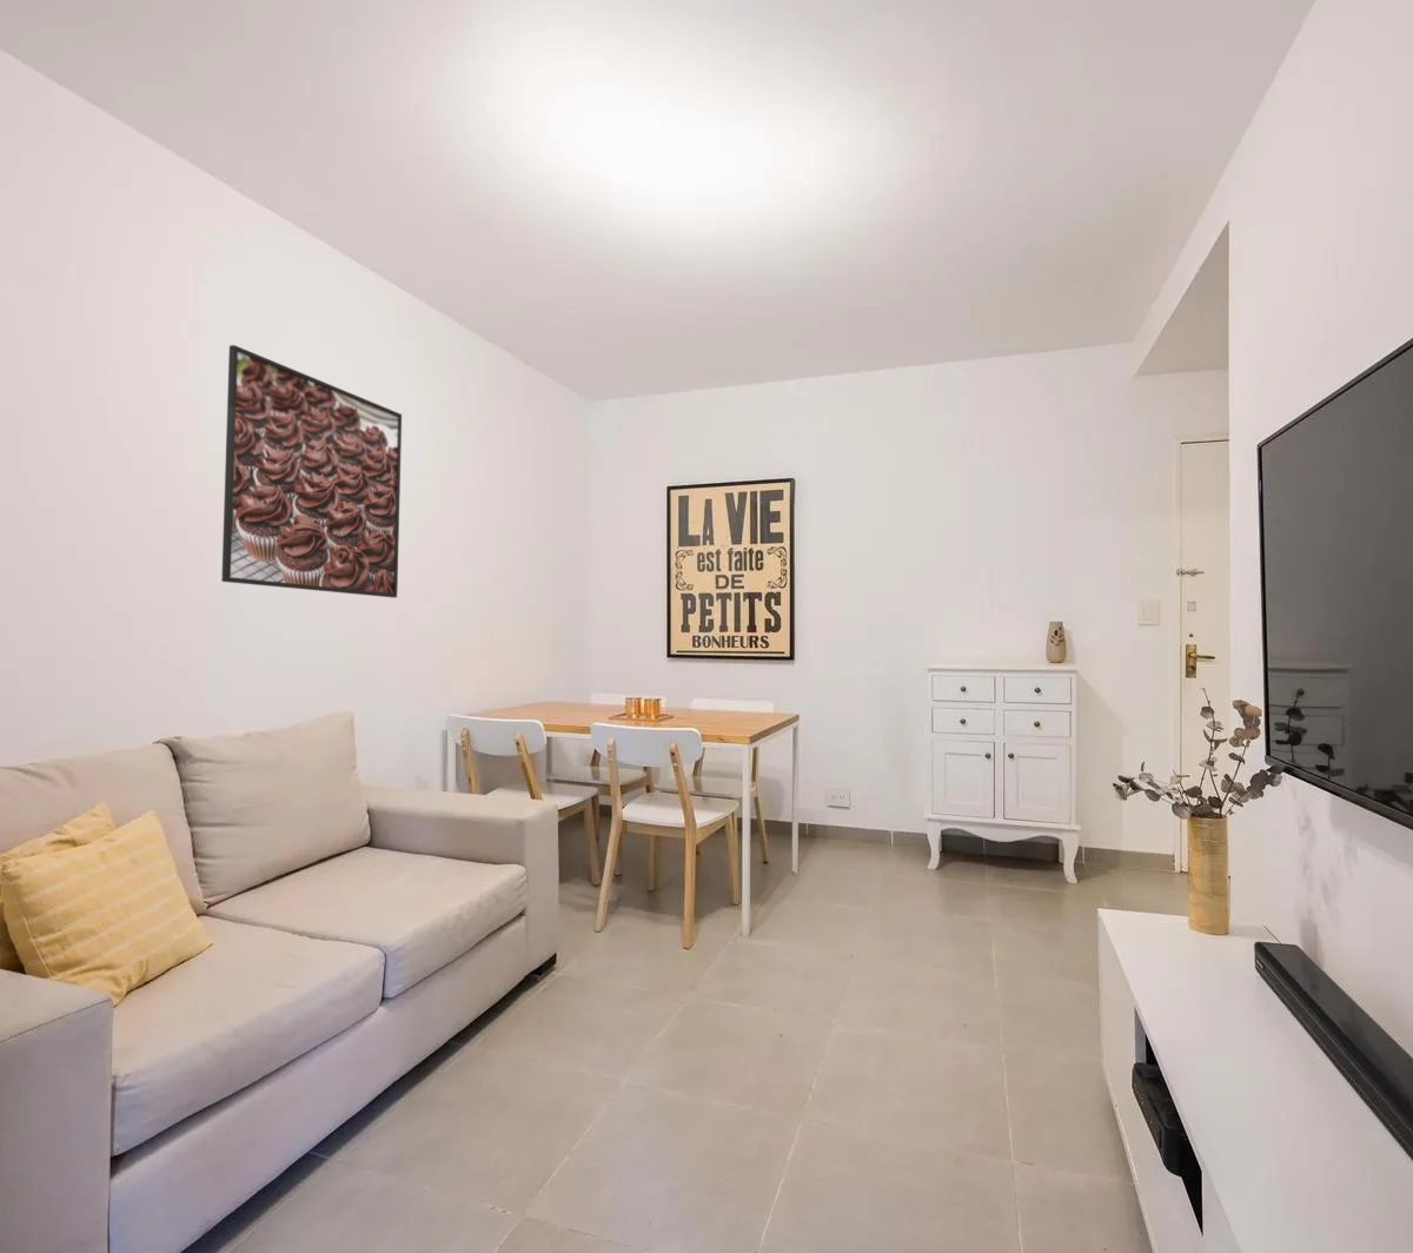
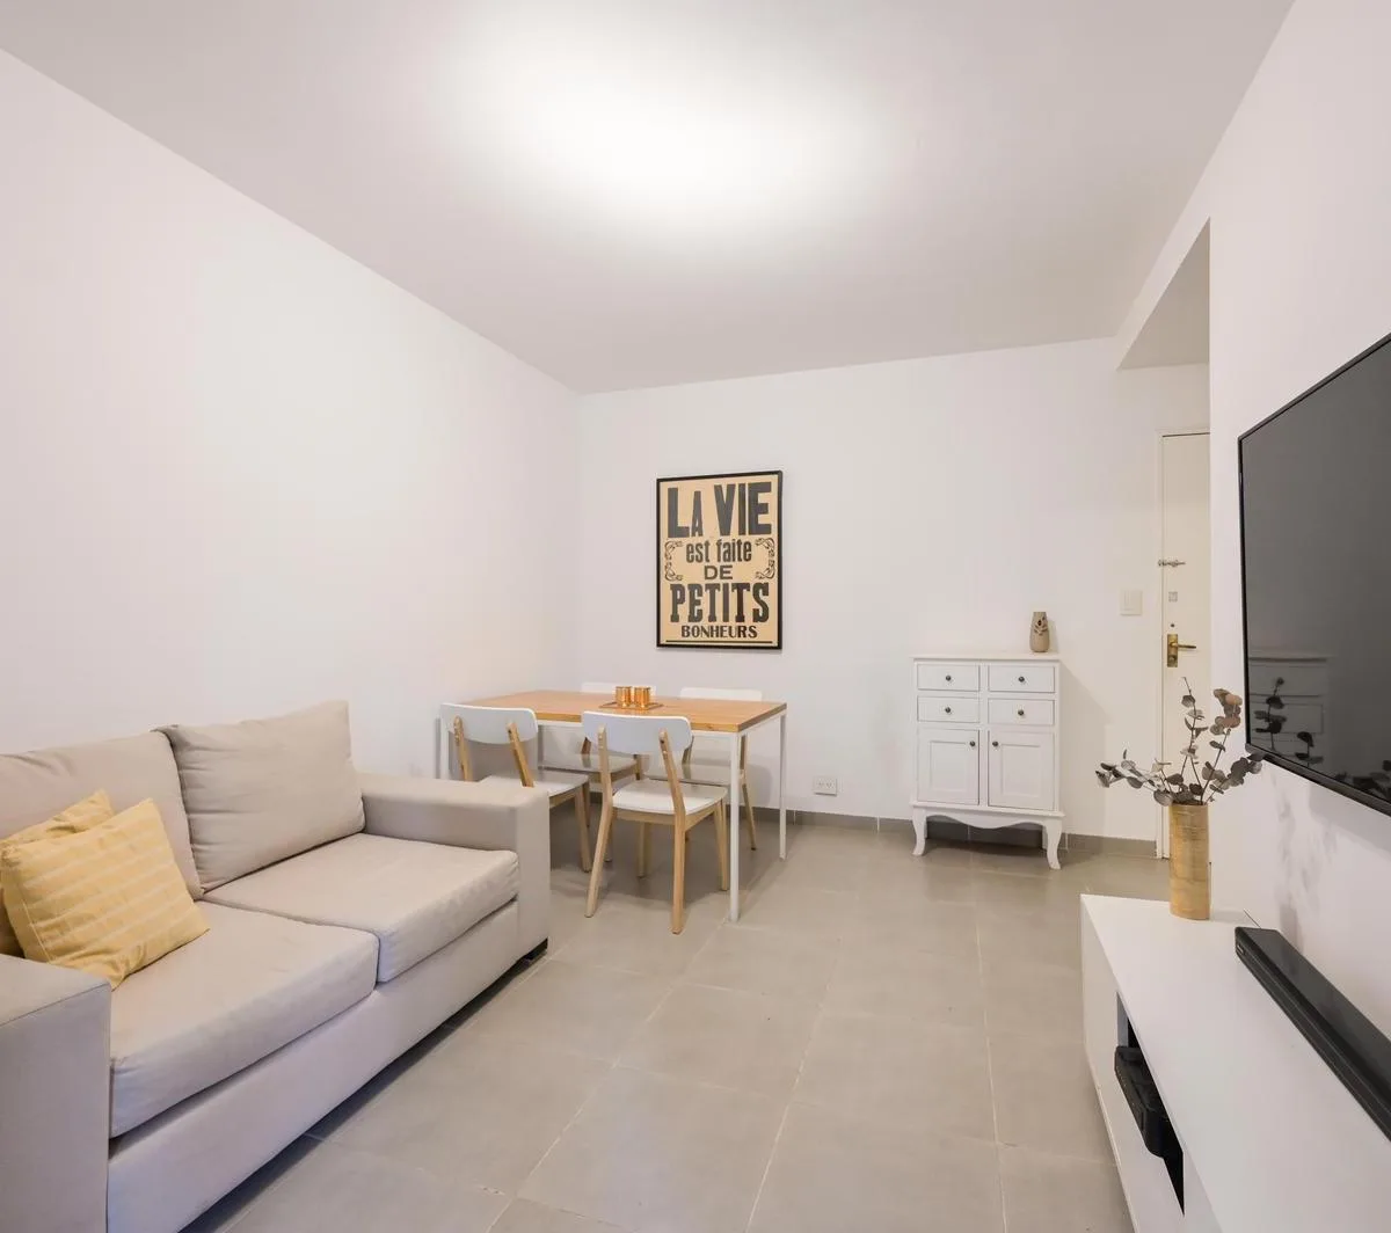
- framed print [220,343,403,599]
